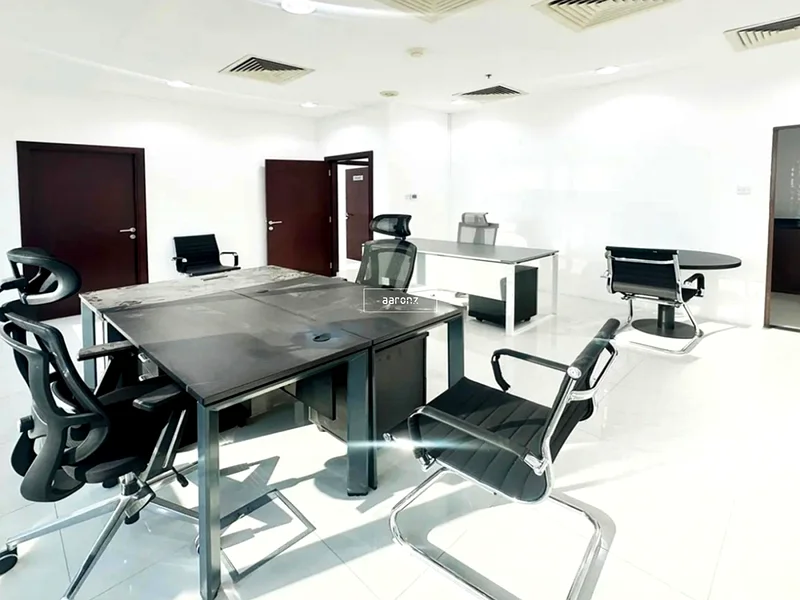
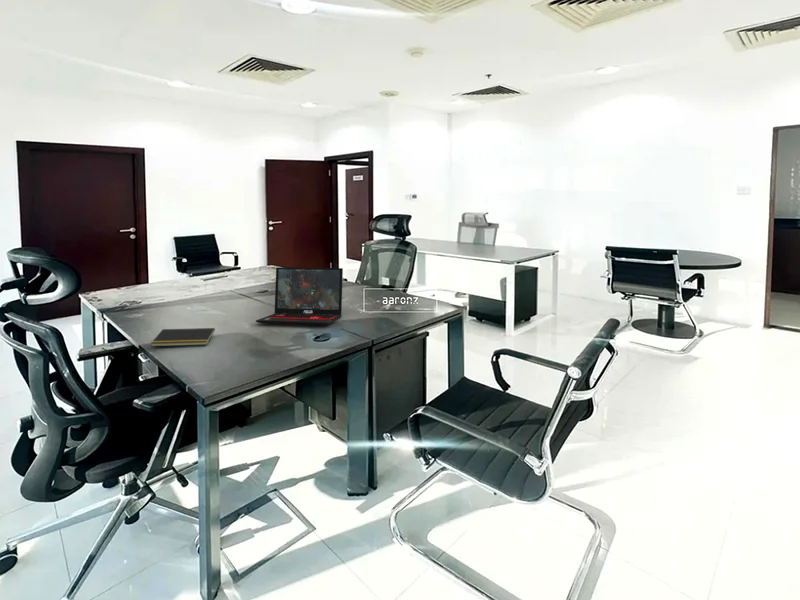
+ notepad [150,327,216,347]
+ laptop [255,266,344,326]
